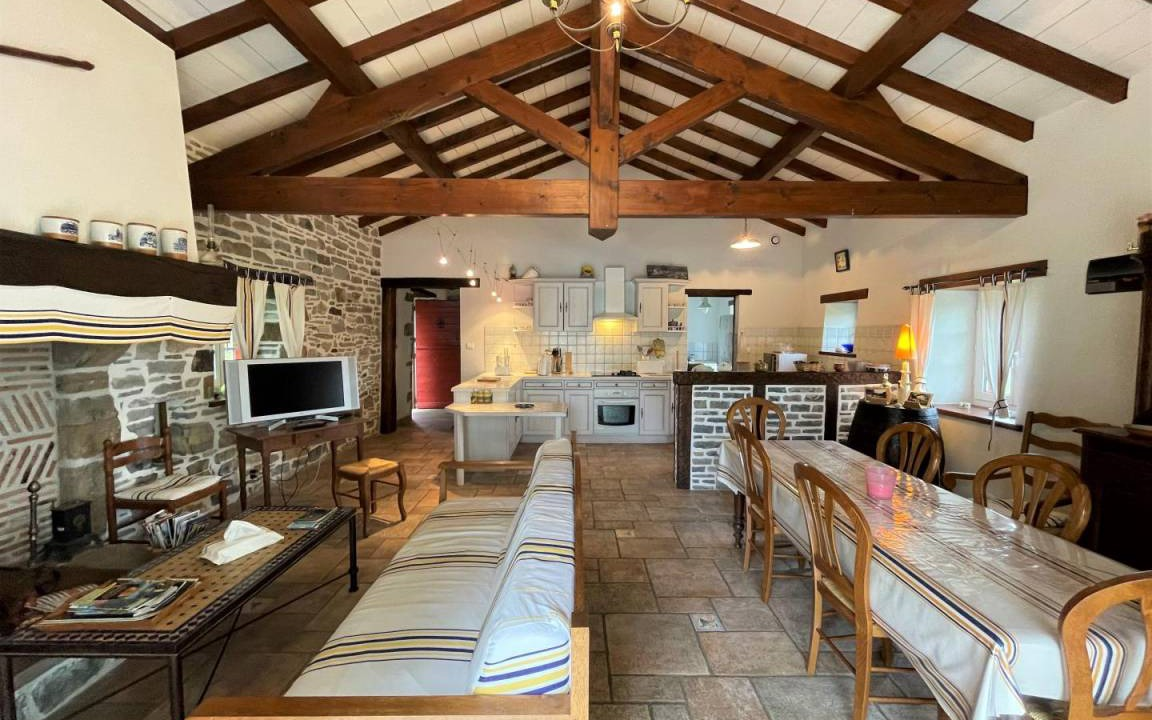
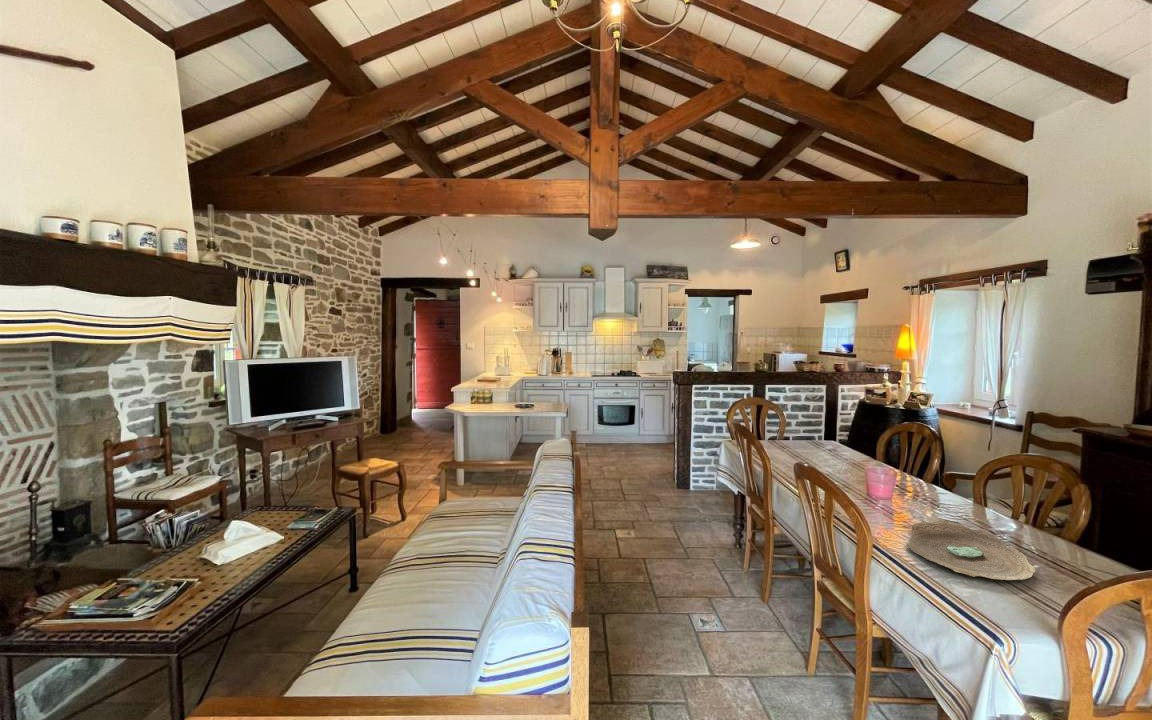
+ decorative bowl [906,515,1036,581]
